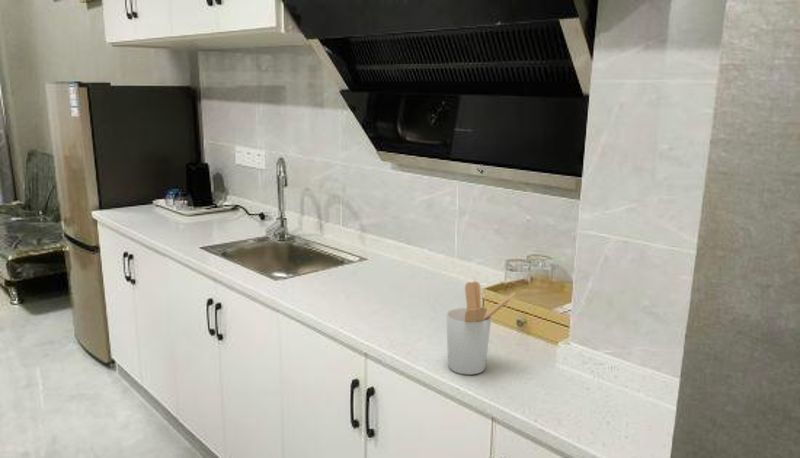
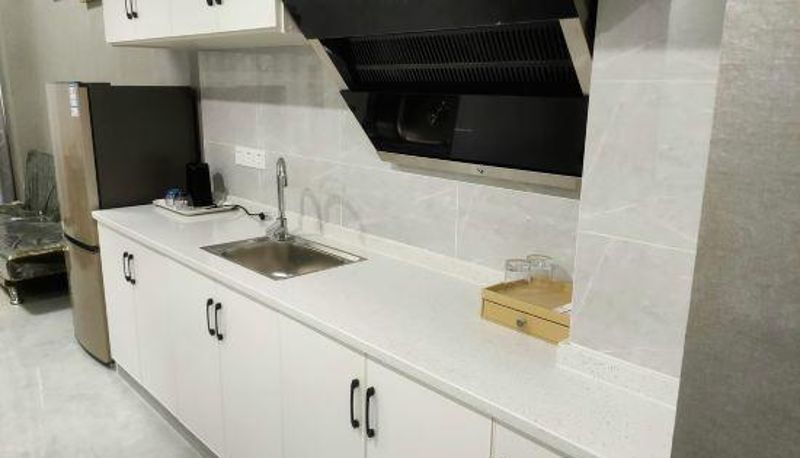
- utensil holder [445,280,517,376]
